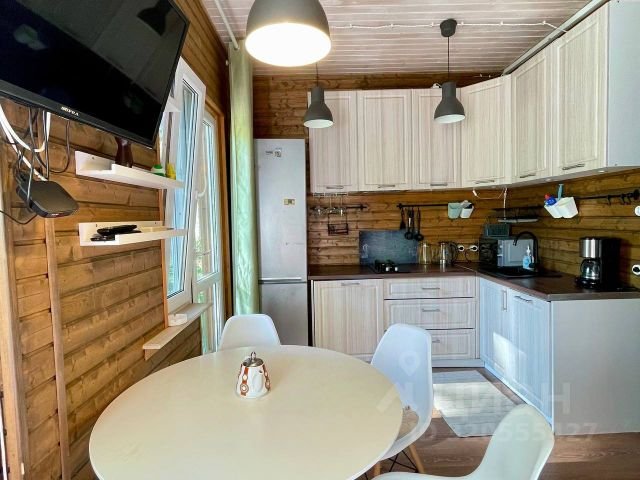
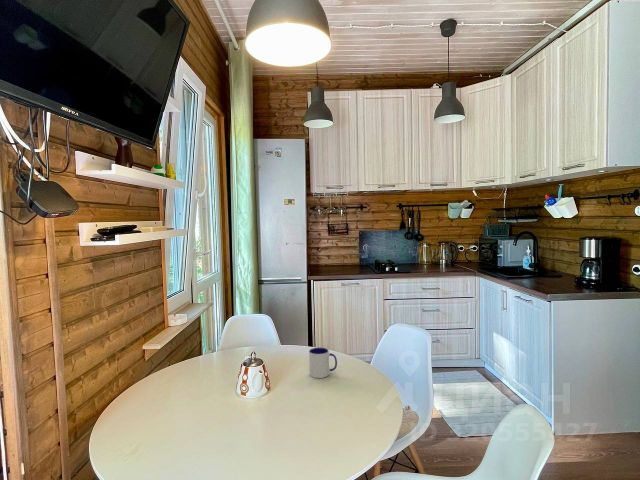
+ mug [308,347,338,379]
